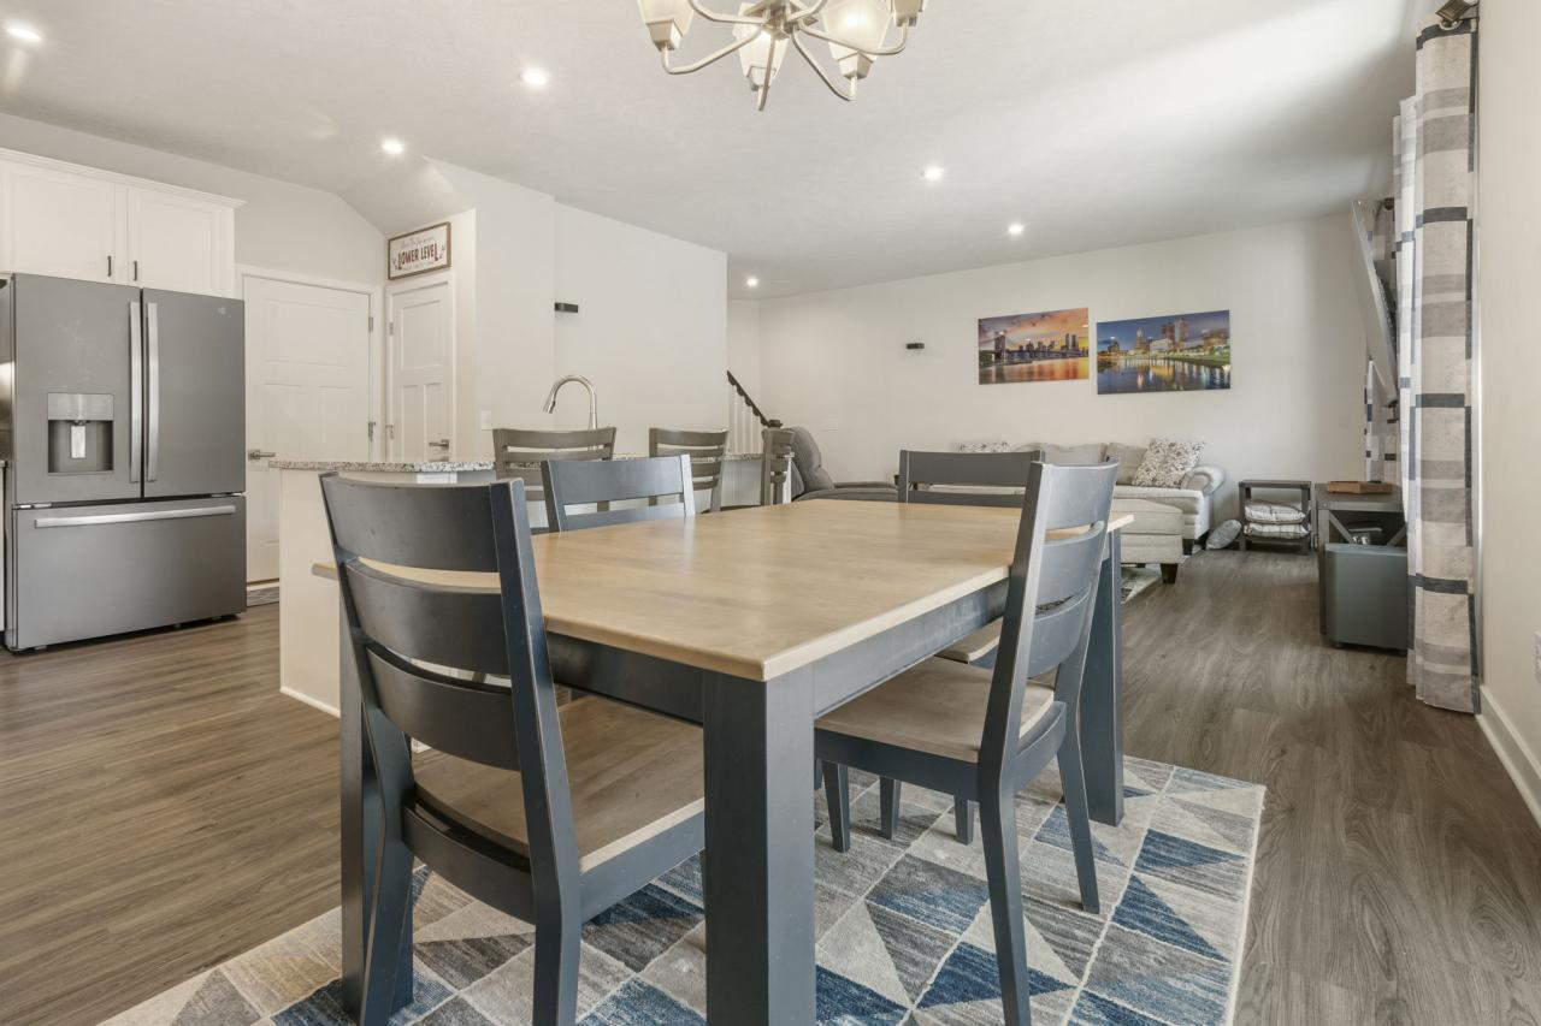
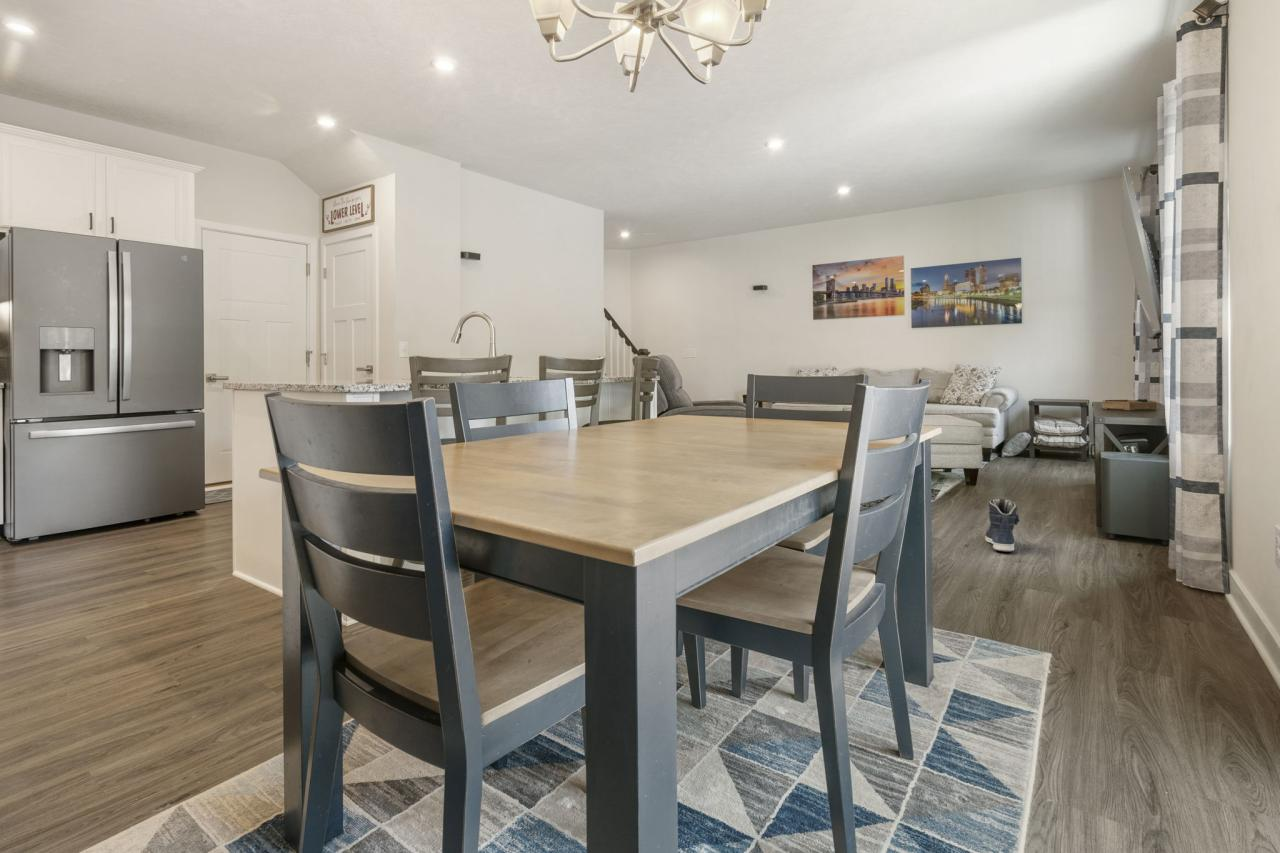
+ sneaker [984,498,1020,552]
